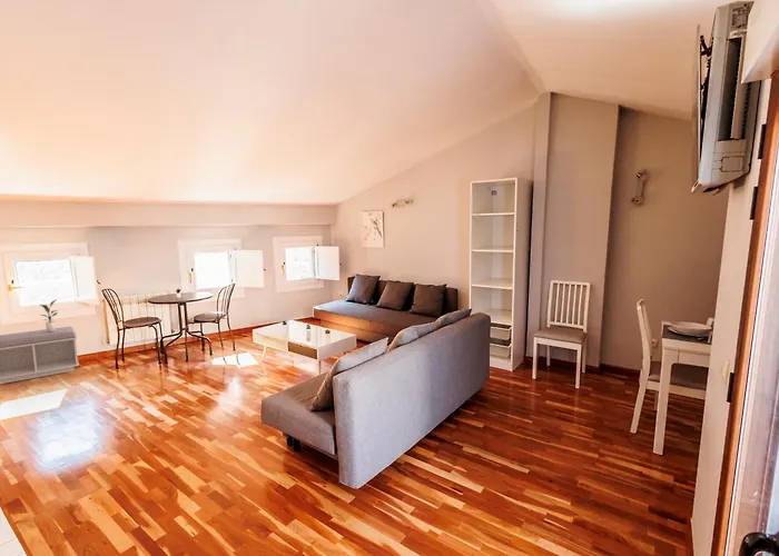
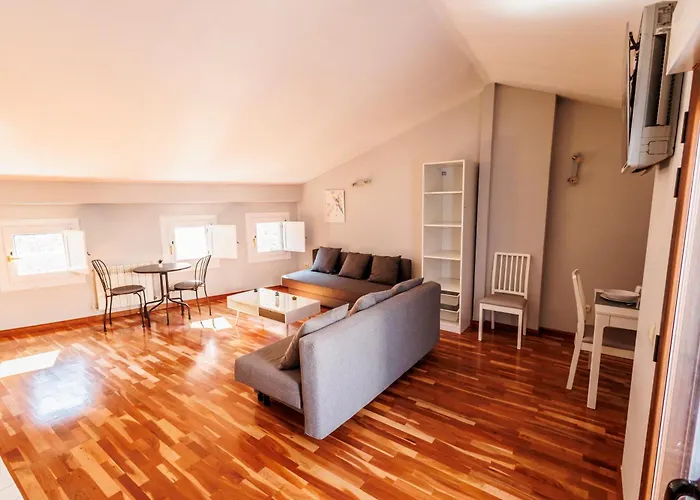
- potted plant [39,298,59,331]
- bench [0,326,80,385]
